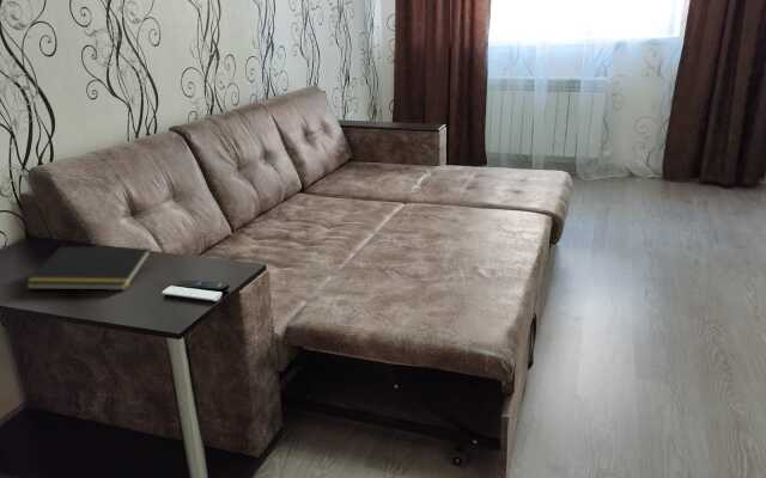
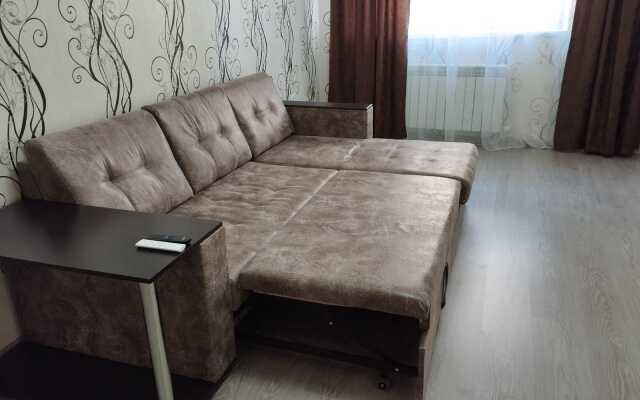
- notepad [24,246,152,292]
